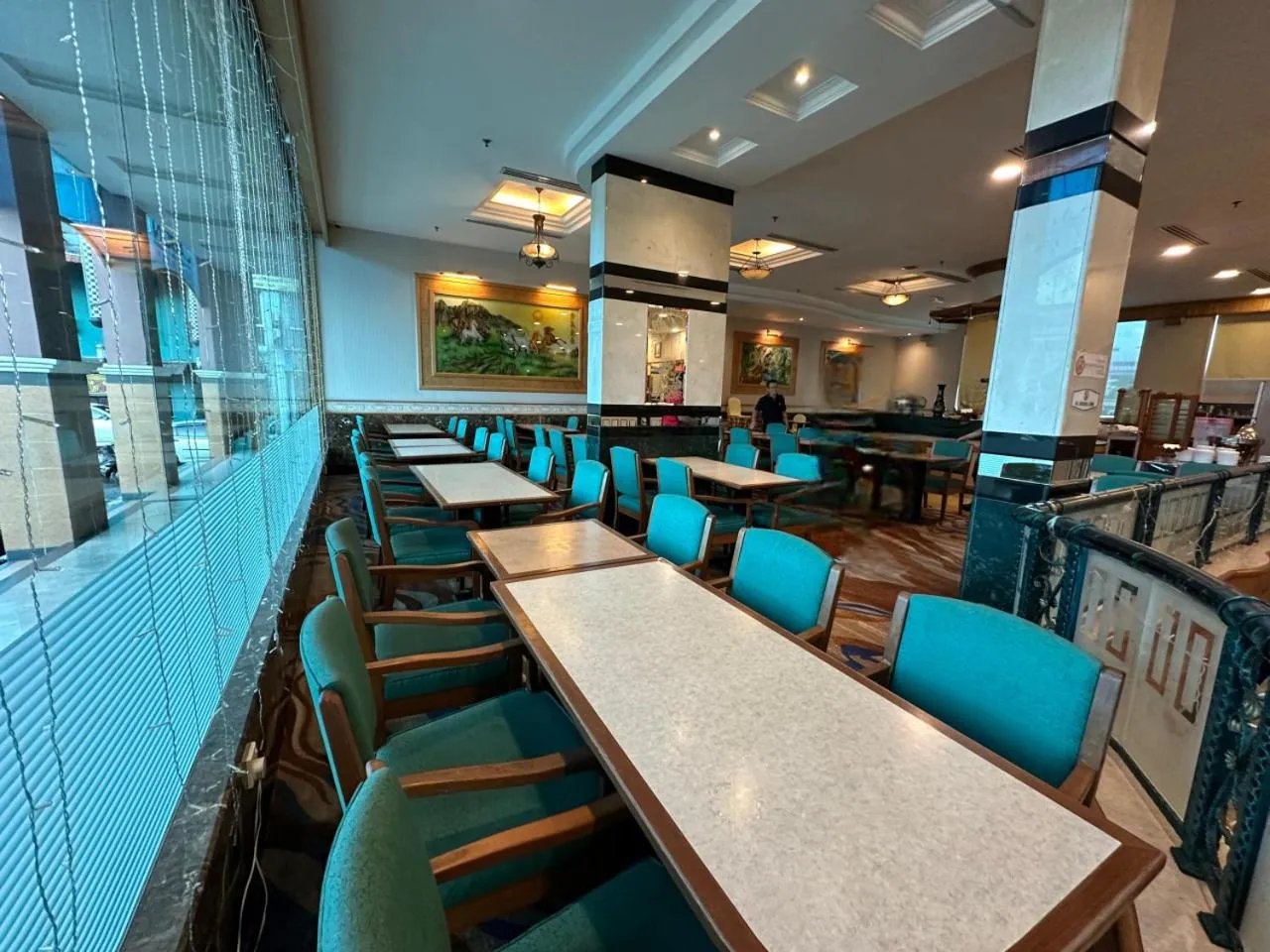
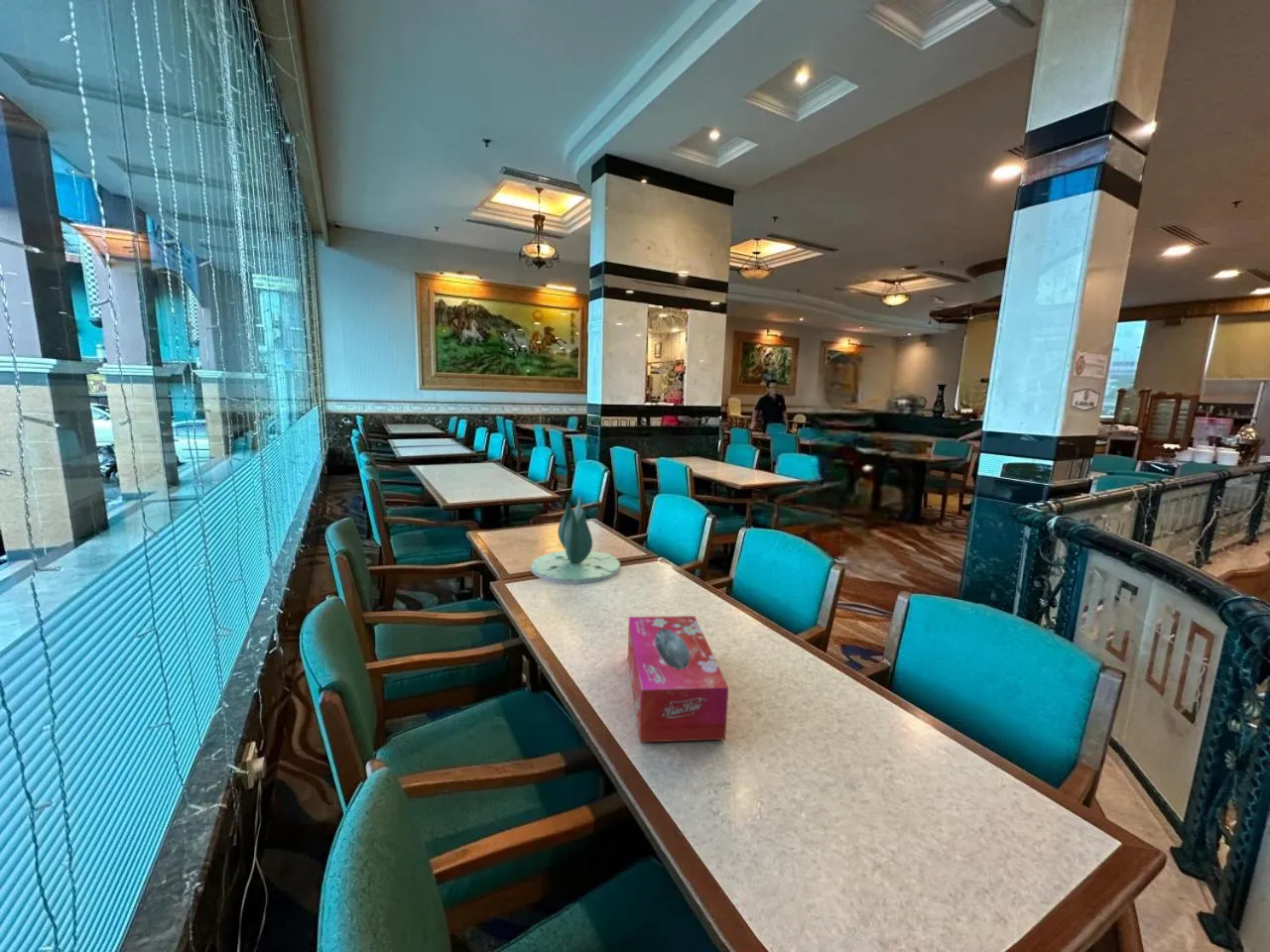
+ succulent plant [530,496,621,585]
+ tissue box [627,615,729,744]
